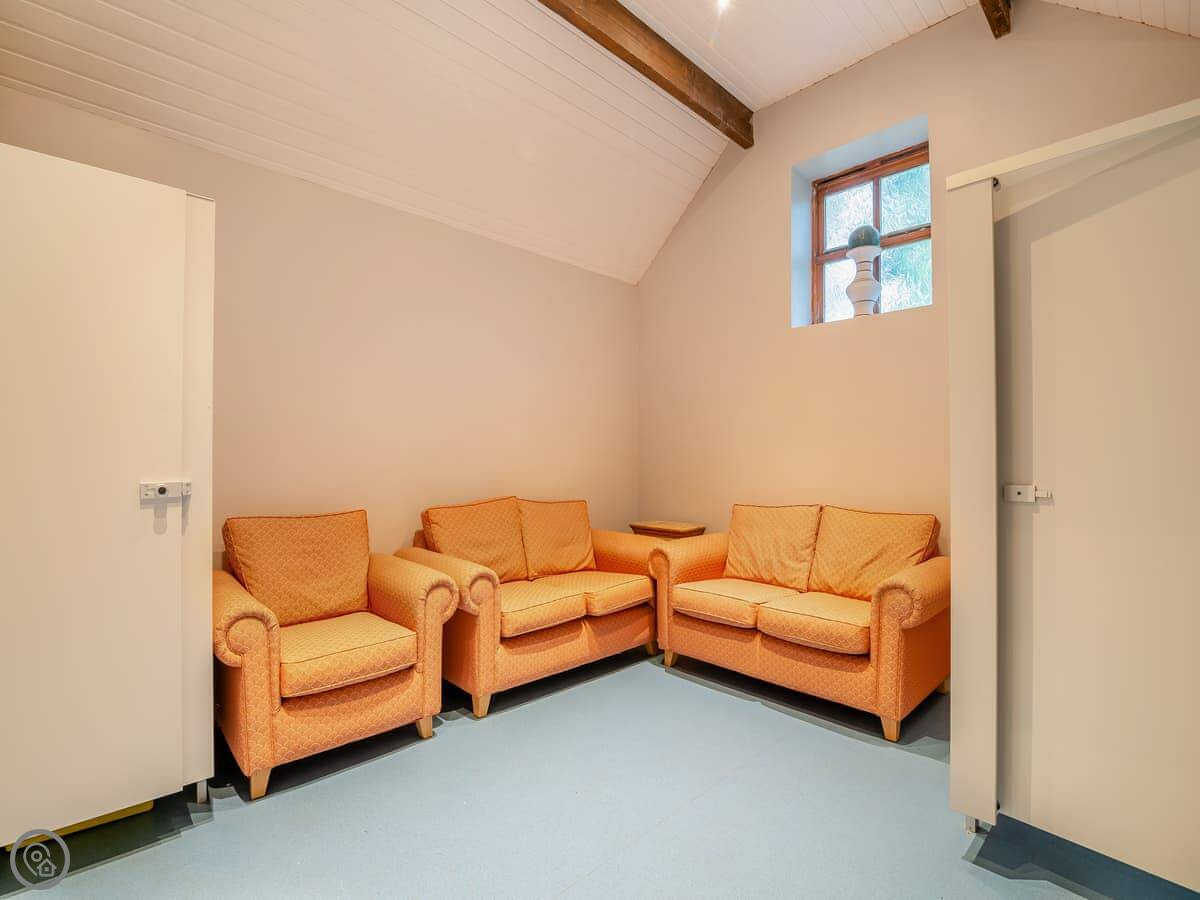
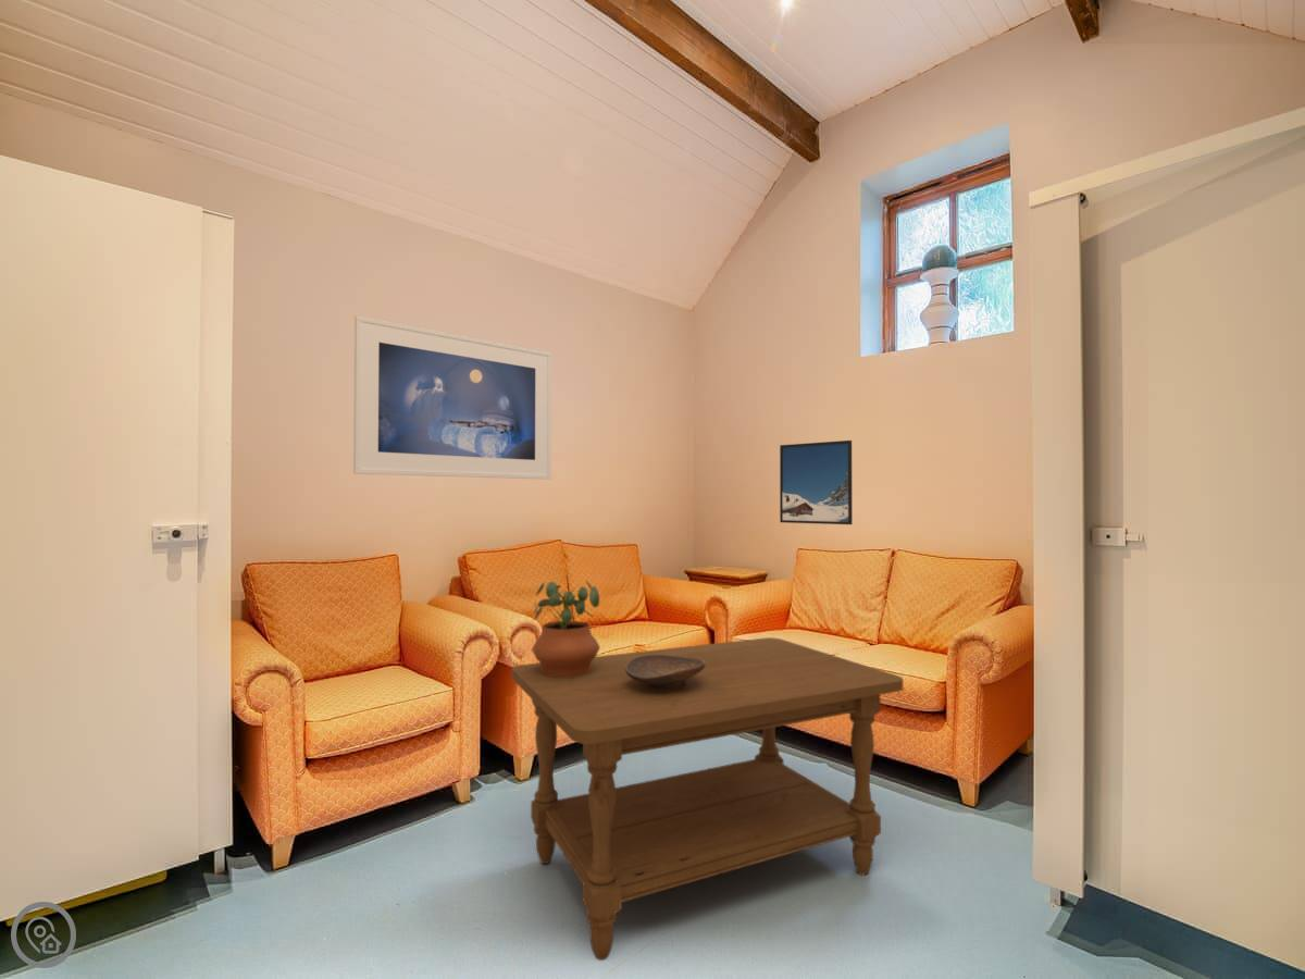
+ potted plant [531,580,601,678]
+ coffee table [511,636,904,962]
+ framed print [779,439,854,525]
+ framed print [352,314,552,481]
+ decorative bowl [625,655,705,691]
